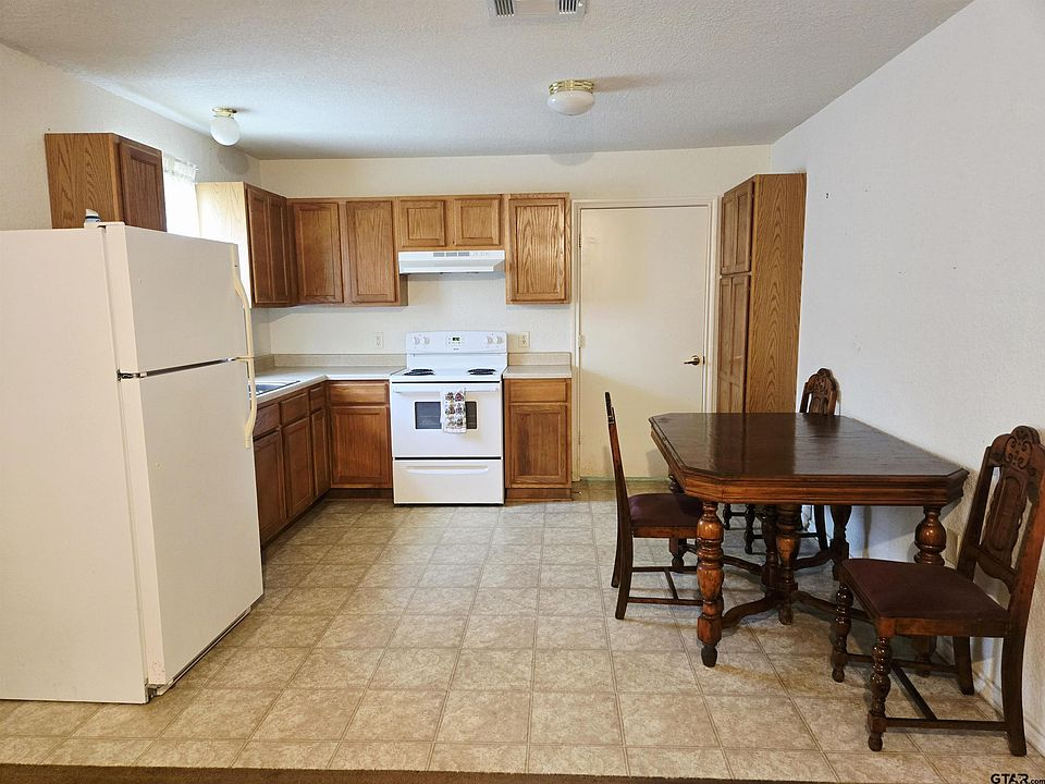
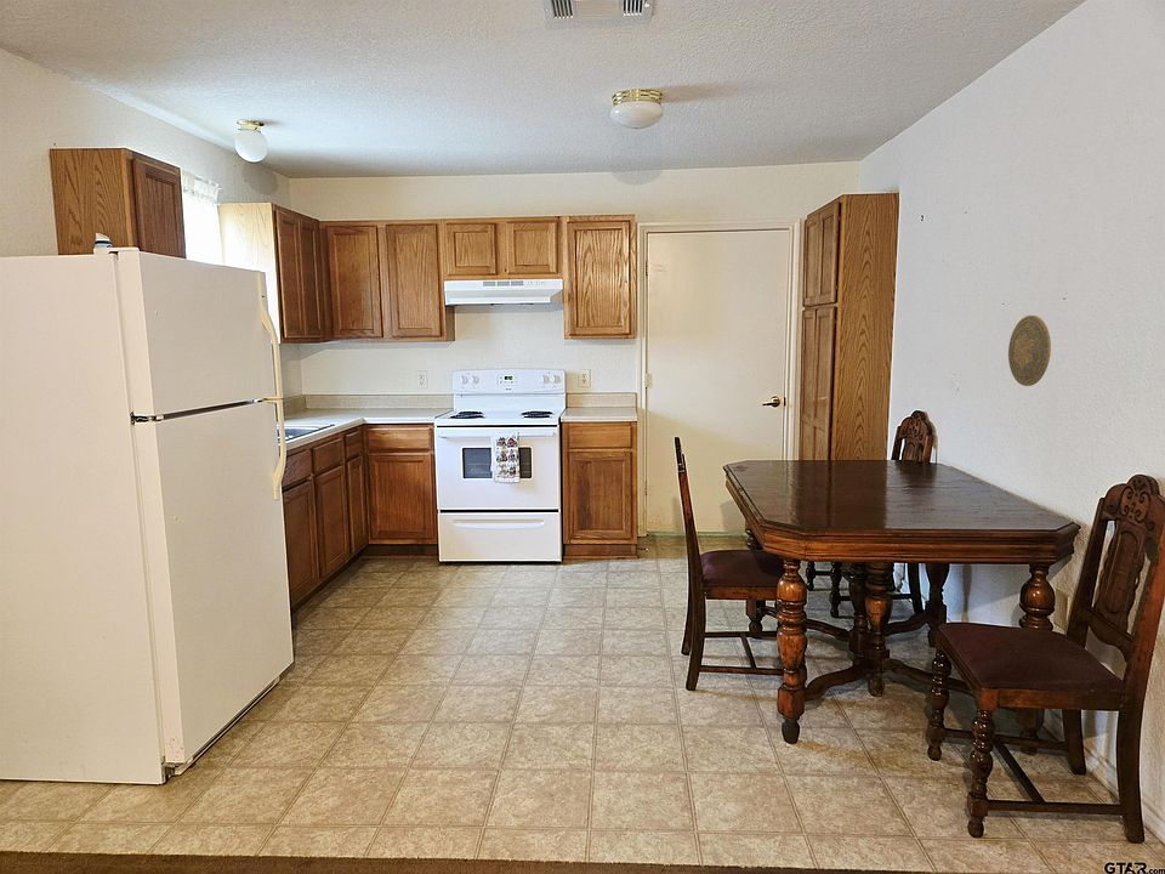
+ decorative plate [1007,314,1052,387]
